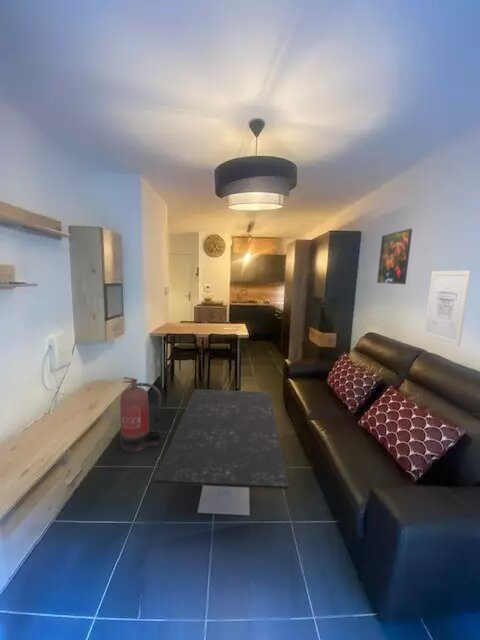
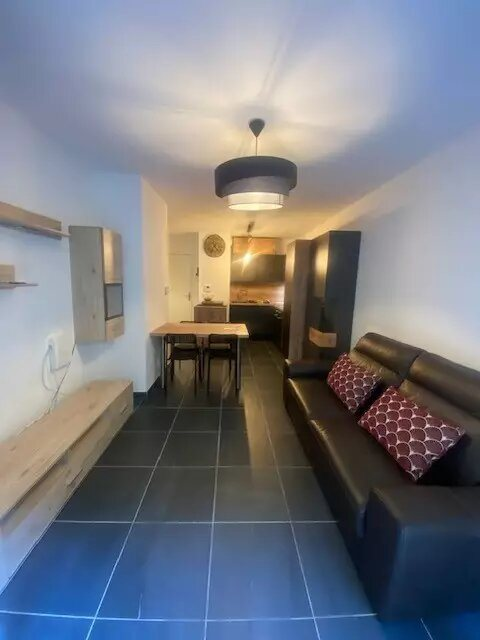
- wall art [423,270,472,347]
- fire extinguisher [119,376,162,453]
- coffee table [153,388,290,516]
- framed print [376,228,413,285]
